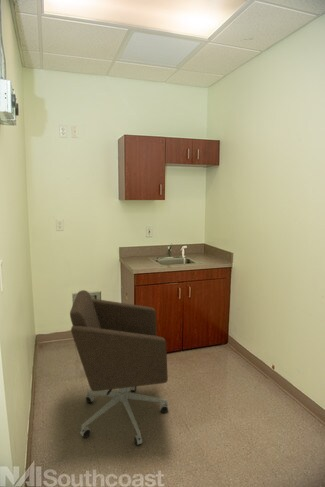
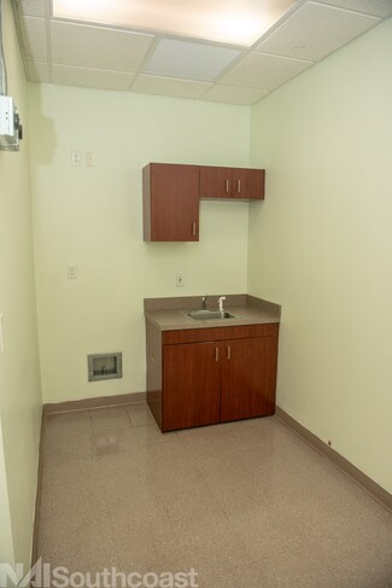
- office chair [69,289,169,446]
